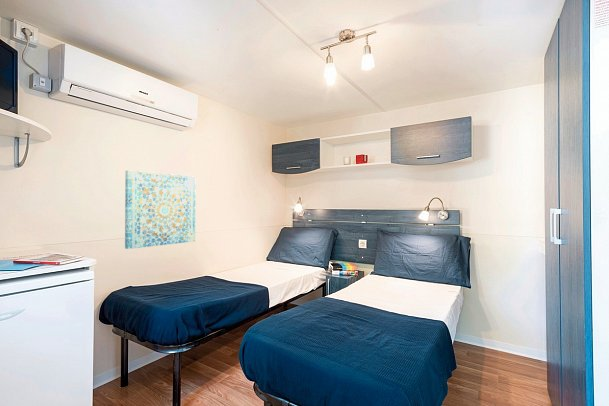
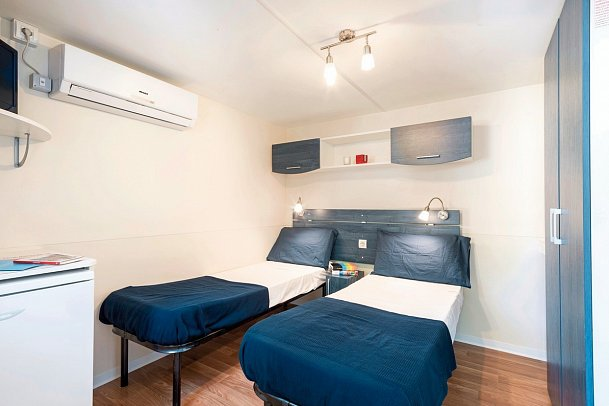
- wall art [124,169,196,250]
